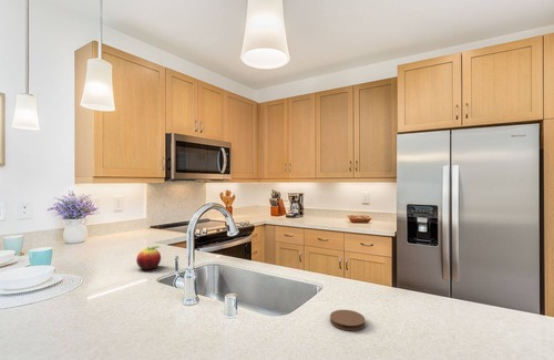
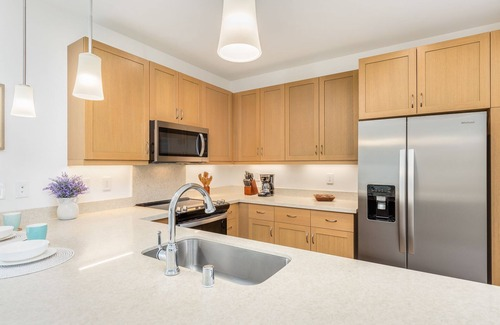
- coaster [329,309,366,331]
- fruit [135,245,162,270]
